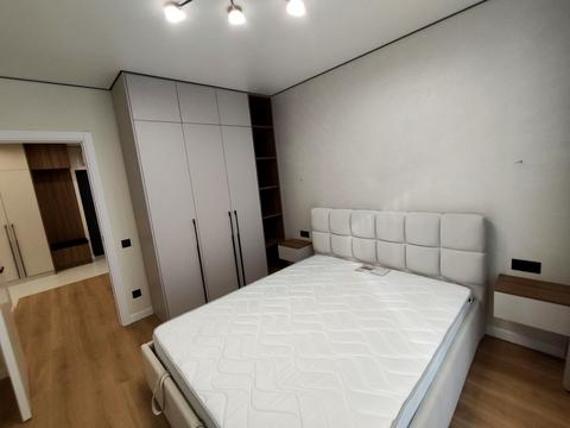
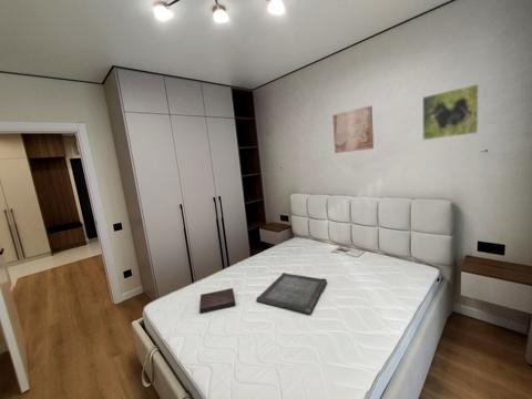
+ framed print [421,82,481,142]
+ book [198,287,237,314]
+ serving tray [255,272,328,315]
+ wall art [331,104,375,154]
